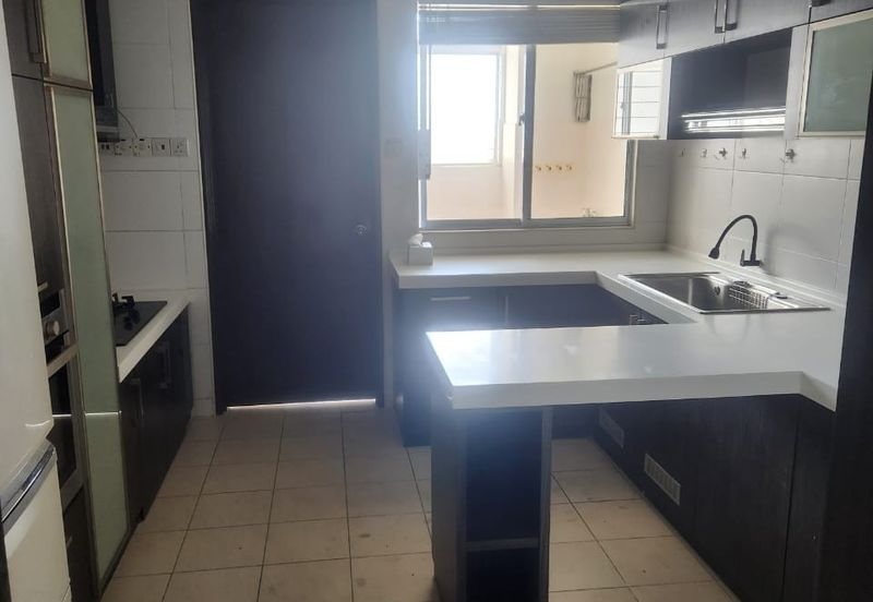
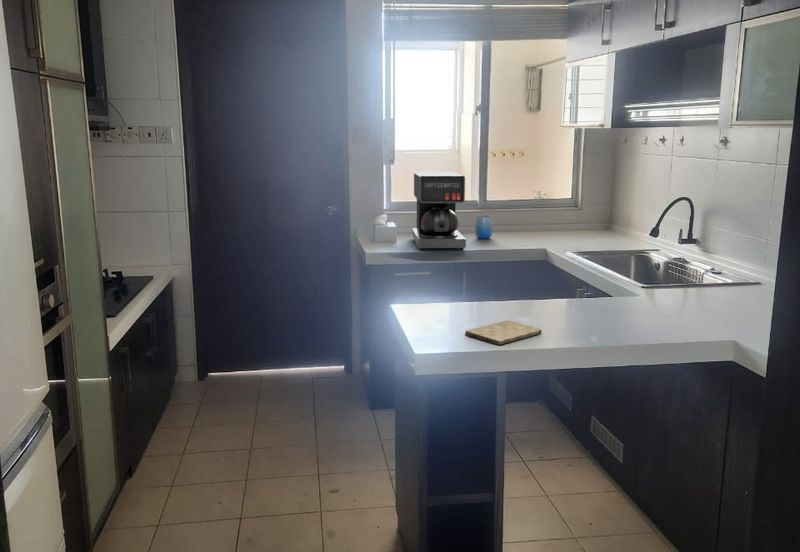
+ coffee maker [412,171,467,251]
+ cup [474,215,493,240]
+ cutting board [464,320,542,346]
